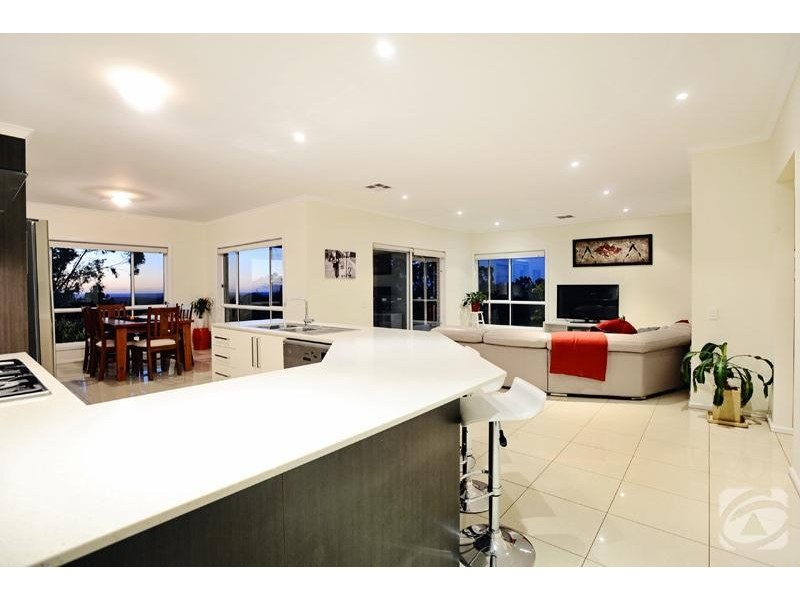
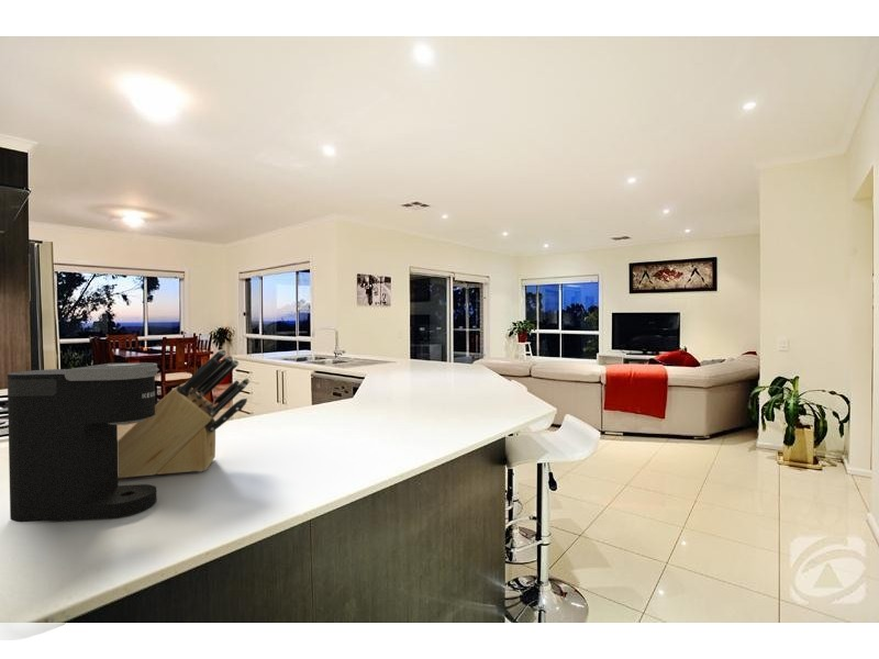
+ knife block [118,348,251,479]
+ coffee maker [7,361,160,523]
